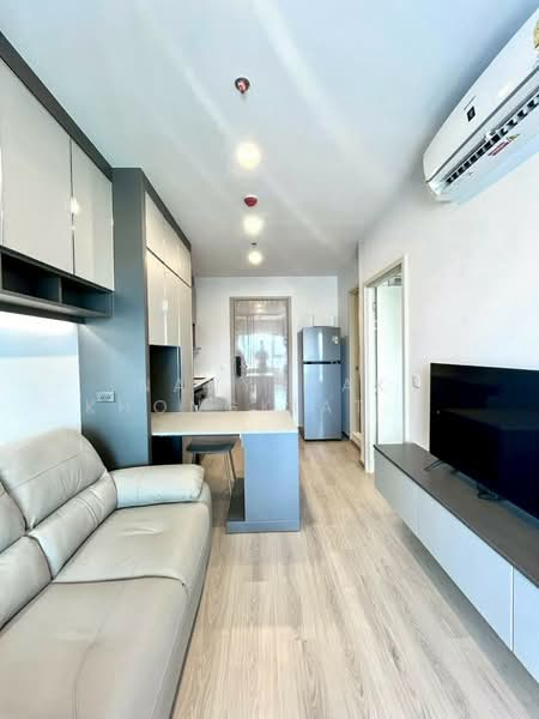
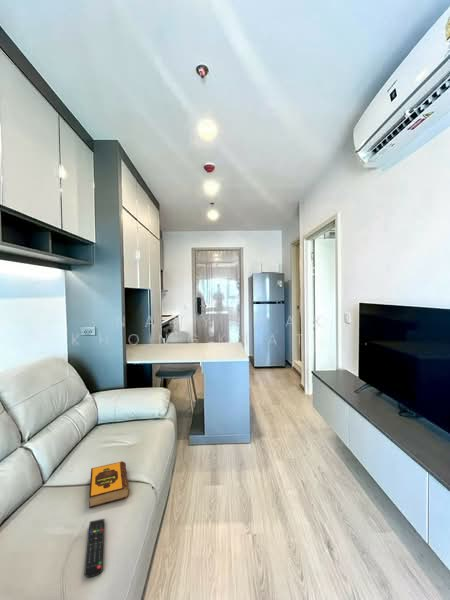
+ remote control [83,518,105,578]
+ hardback book [88,460,131,509]
